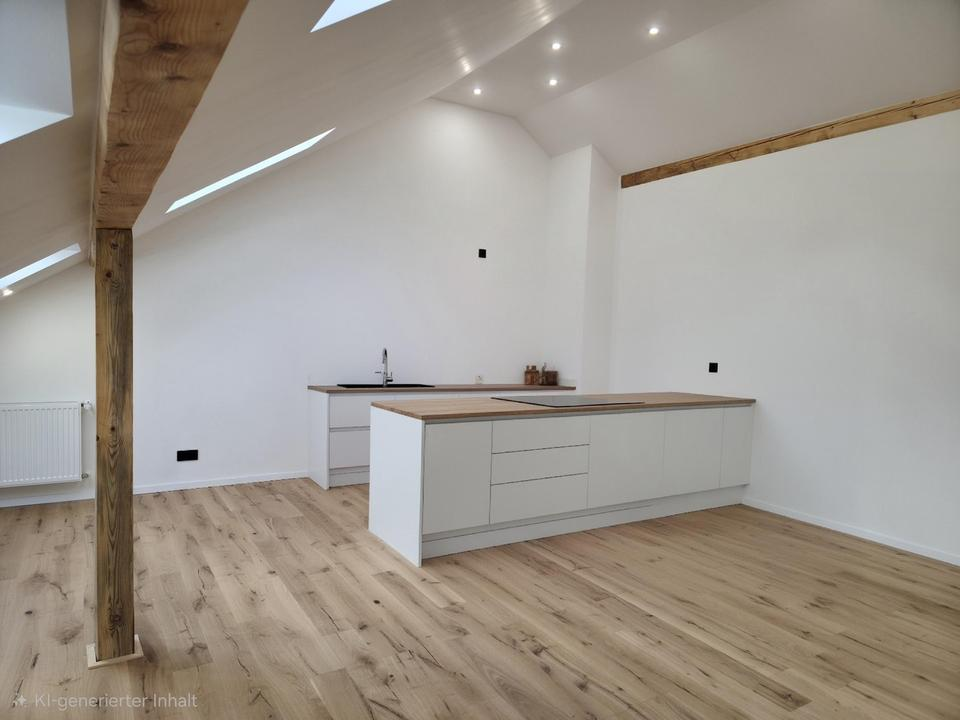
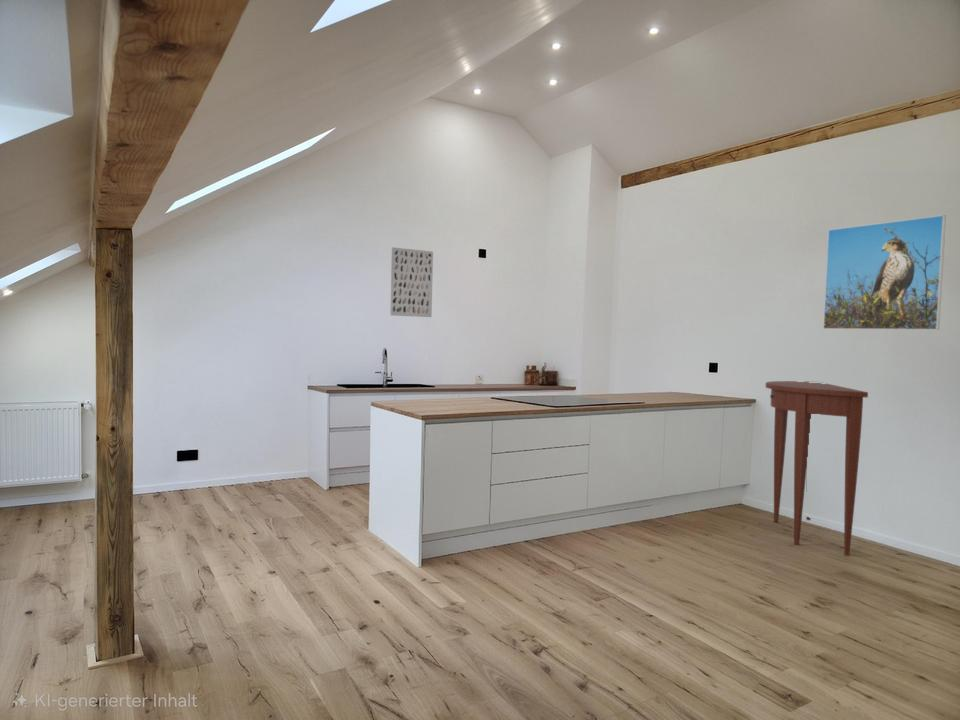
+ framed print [822,214,947,331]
+ wall art [389,246,434,318]
+ console table [764,380,869,557]
